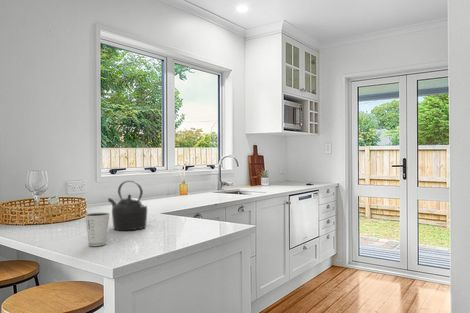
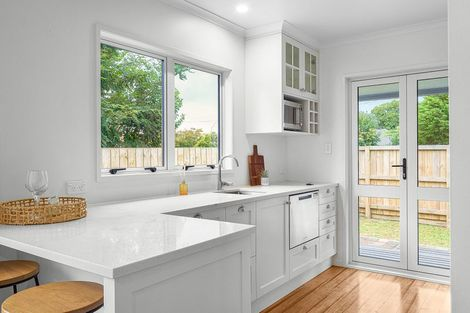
- dixie cup [84,211,111,247]
- kettle [107,180,148,231]
